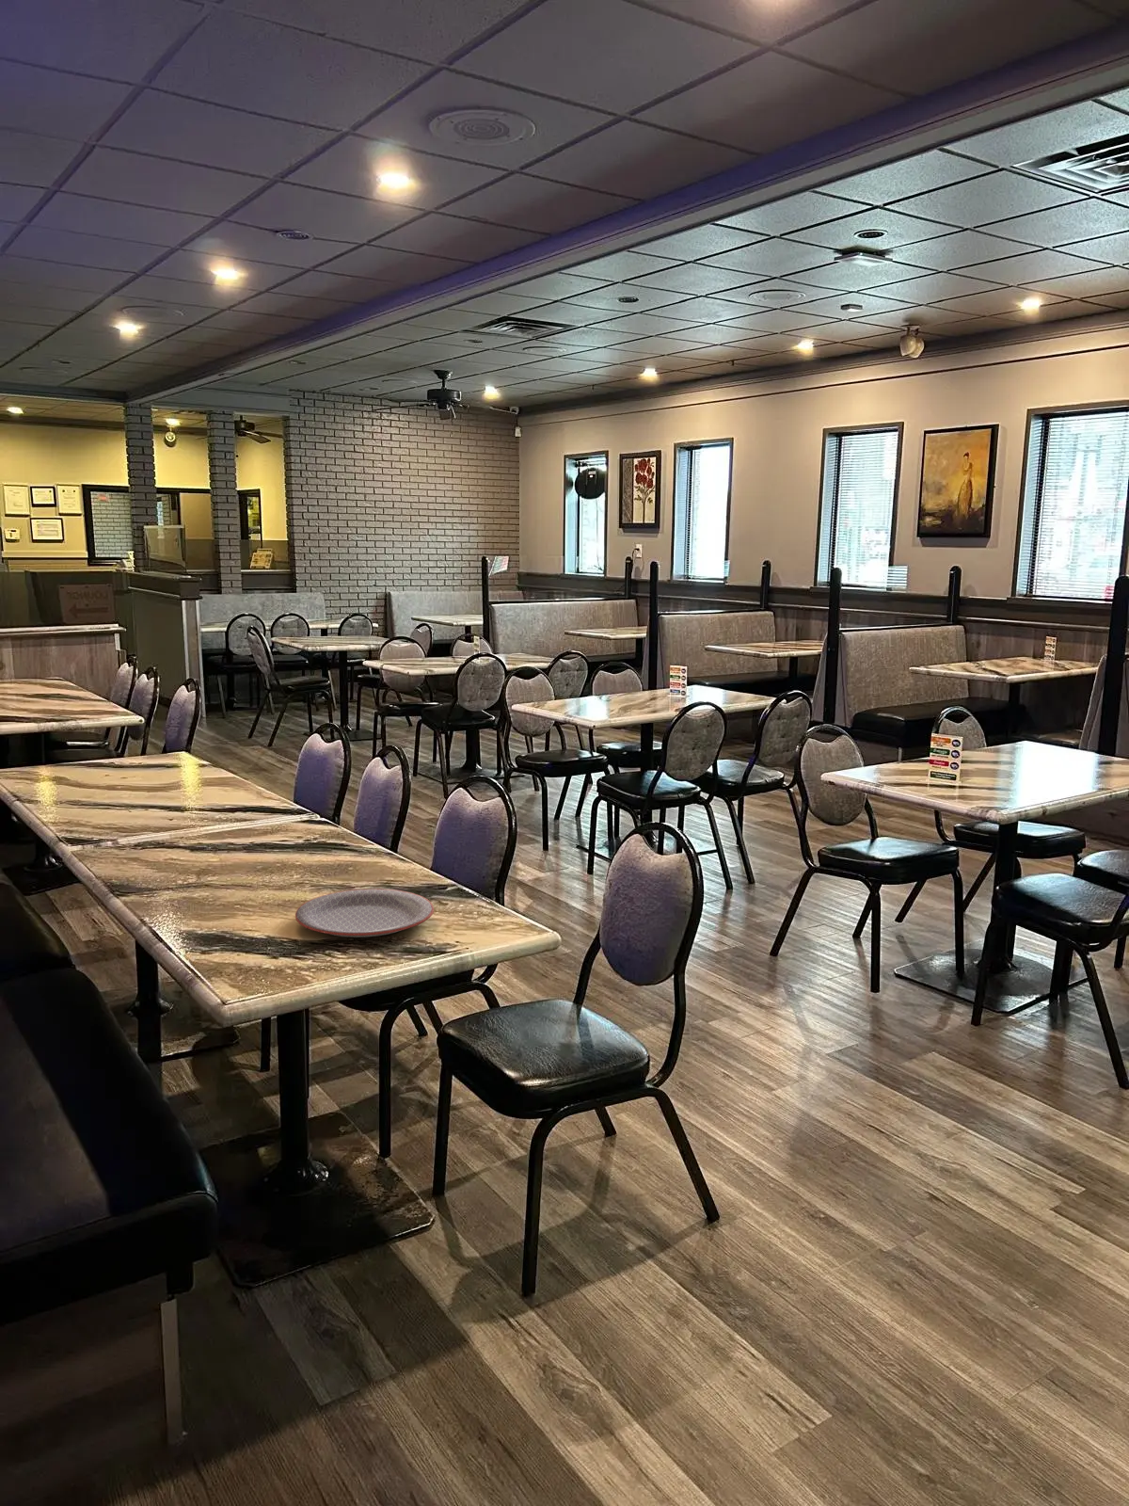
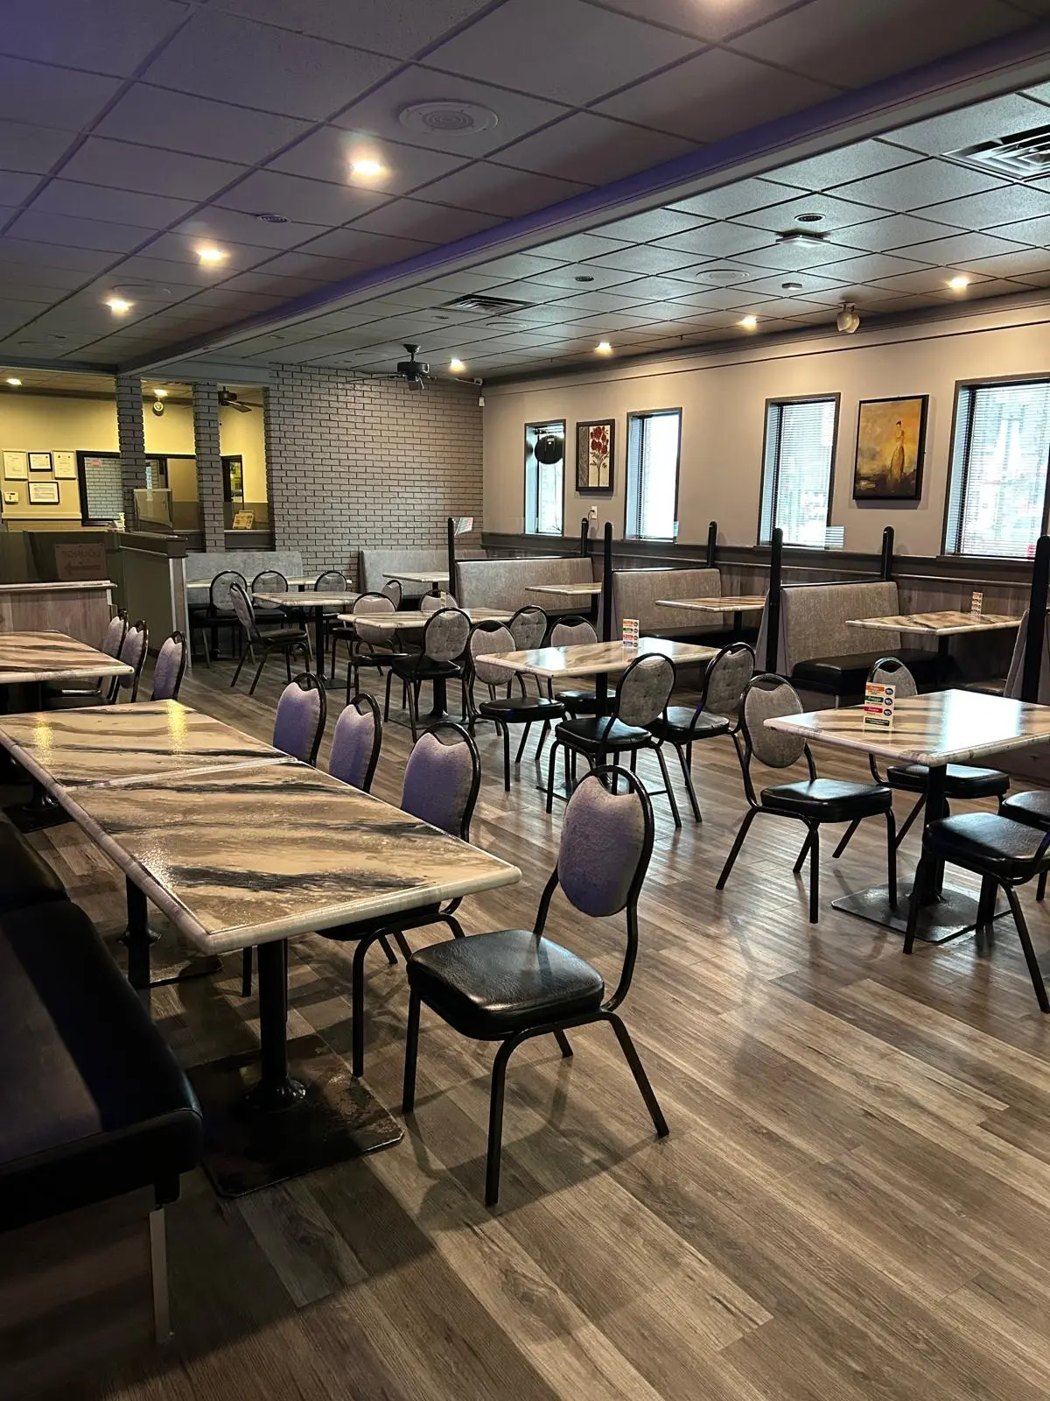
- plate [294,888,435,938]
